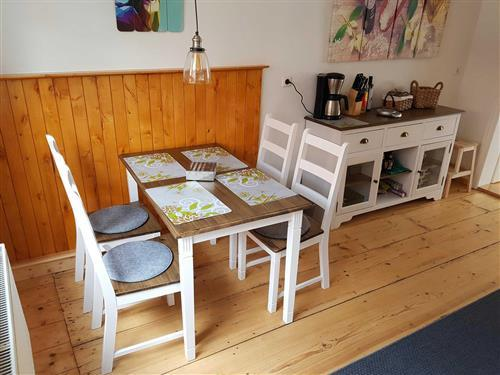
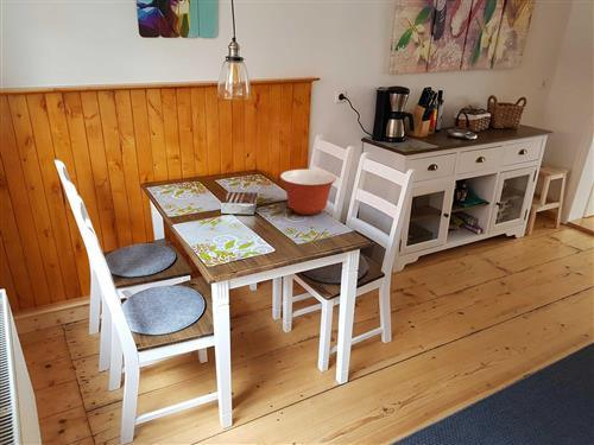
+ mixing bowl [279,169,337,216]
